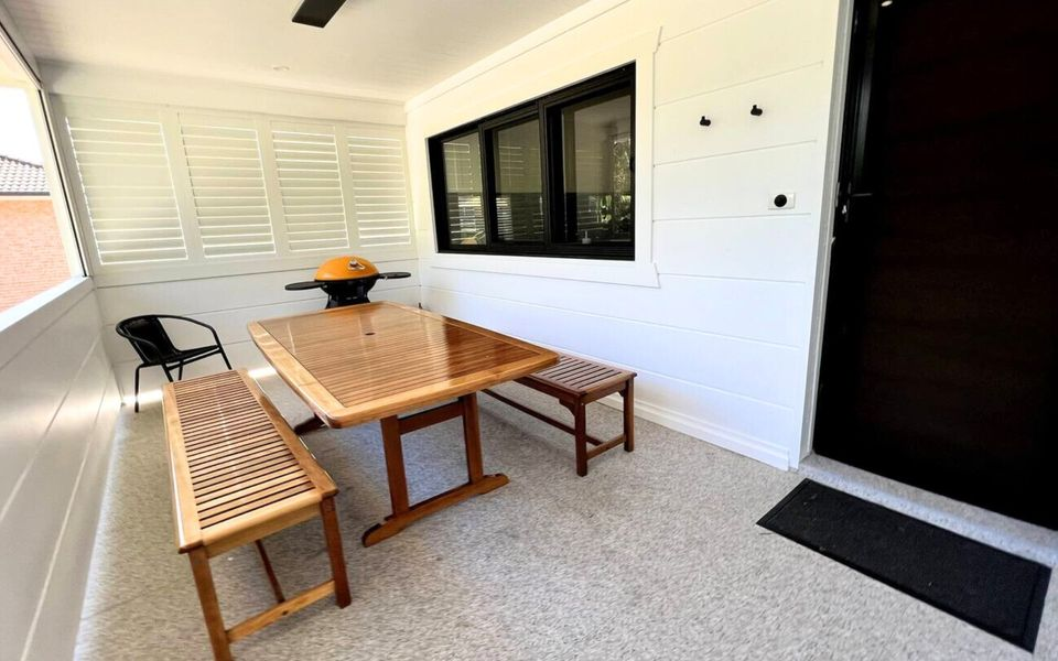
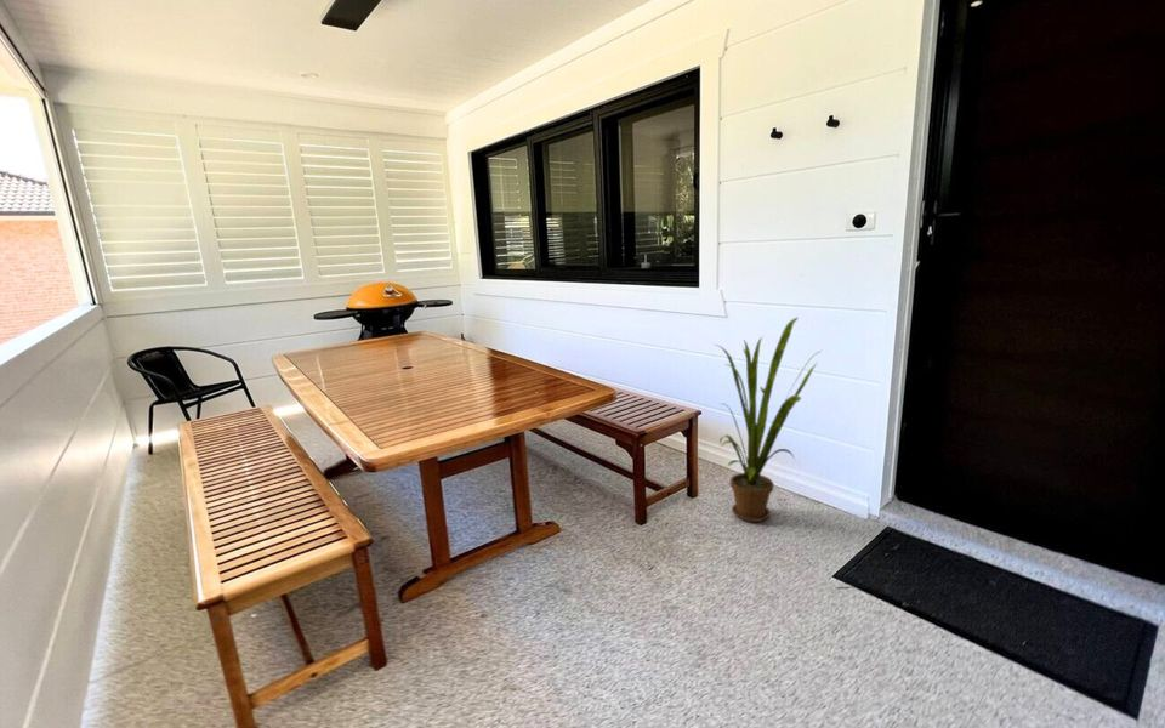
+ house plant [712,315,823,523]
